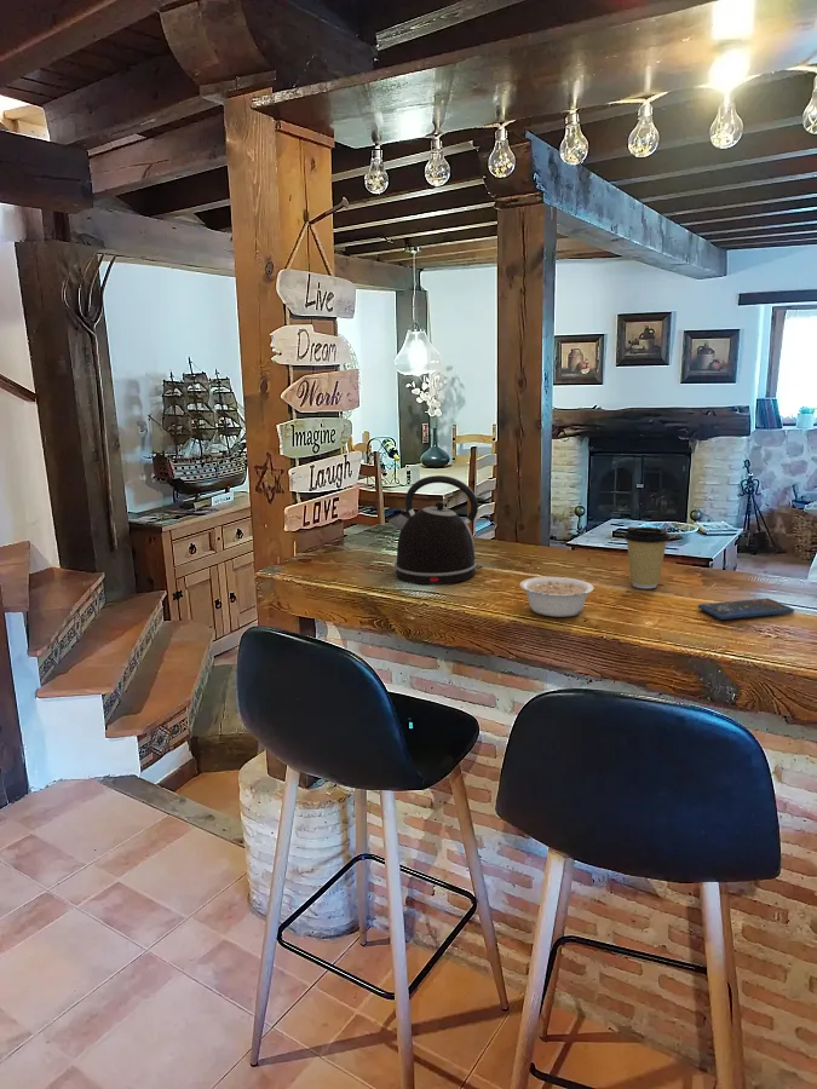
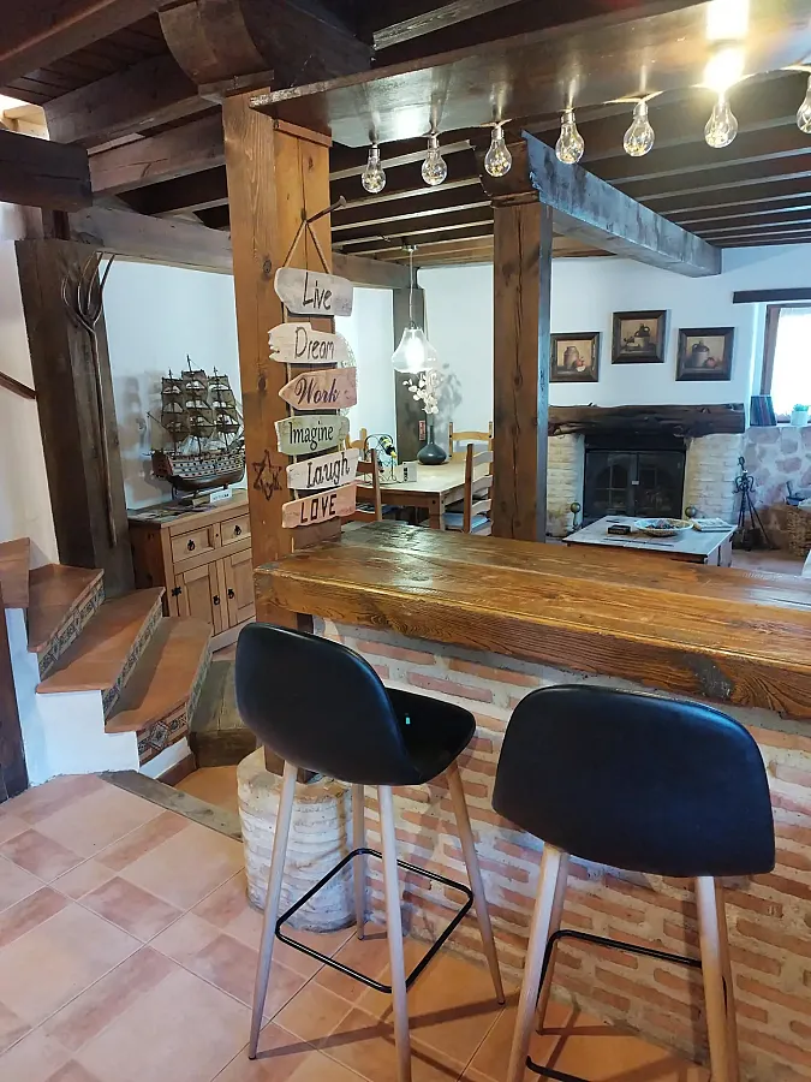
- smartphone [697,597,795,621]
- kettle [387,474,484,584]
- legume [519,576,594,618]
- coffee cup [622,526,672,589]
